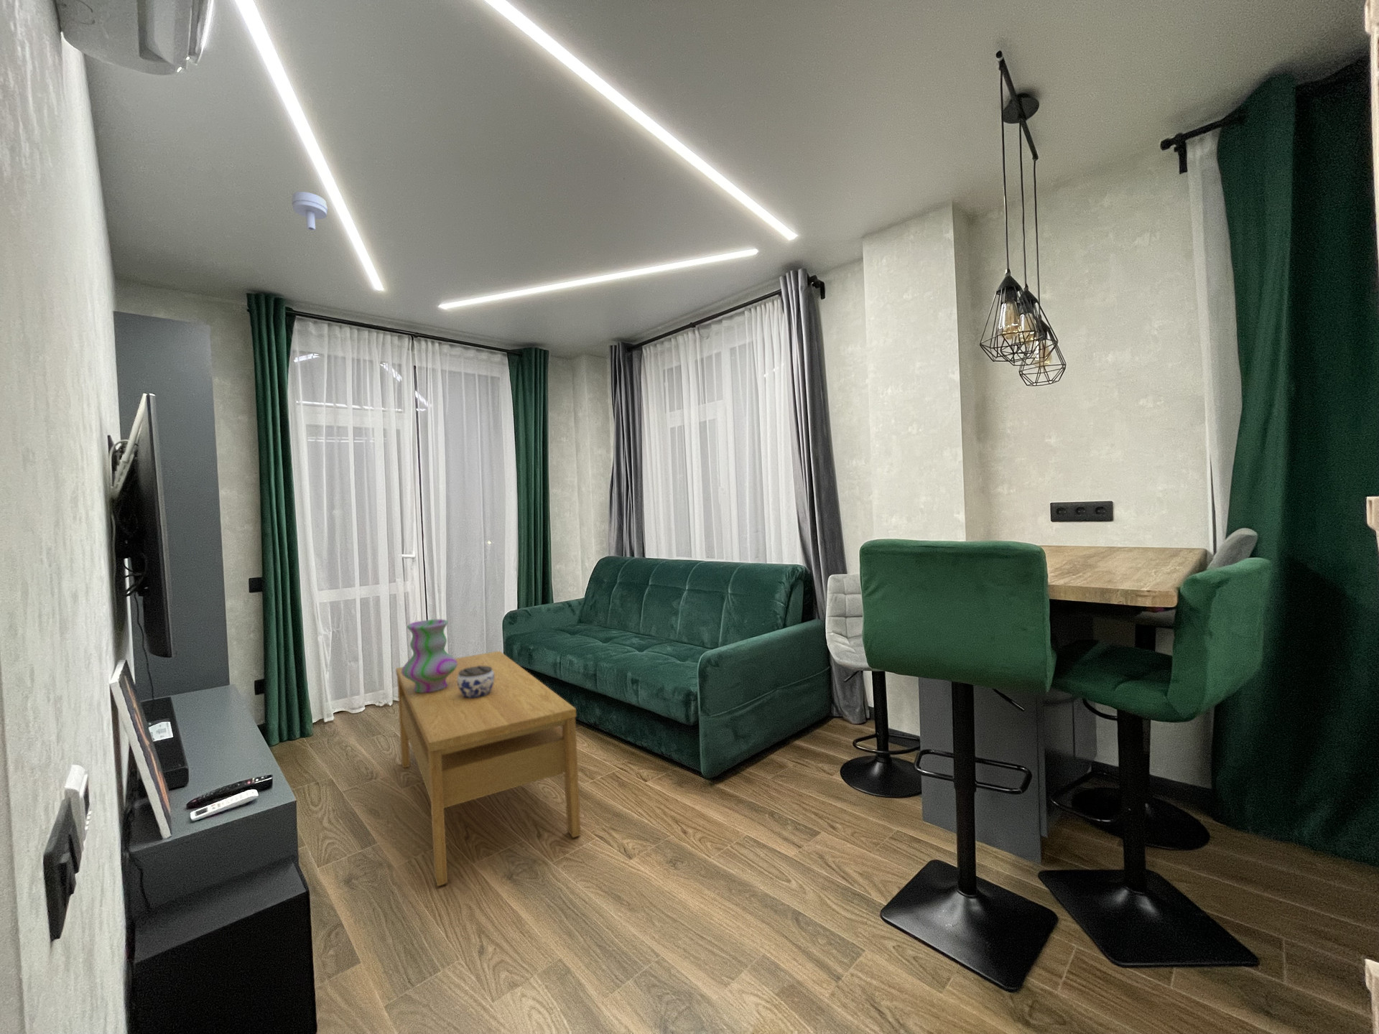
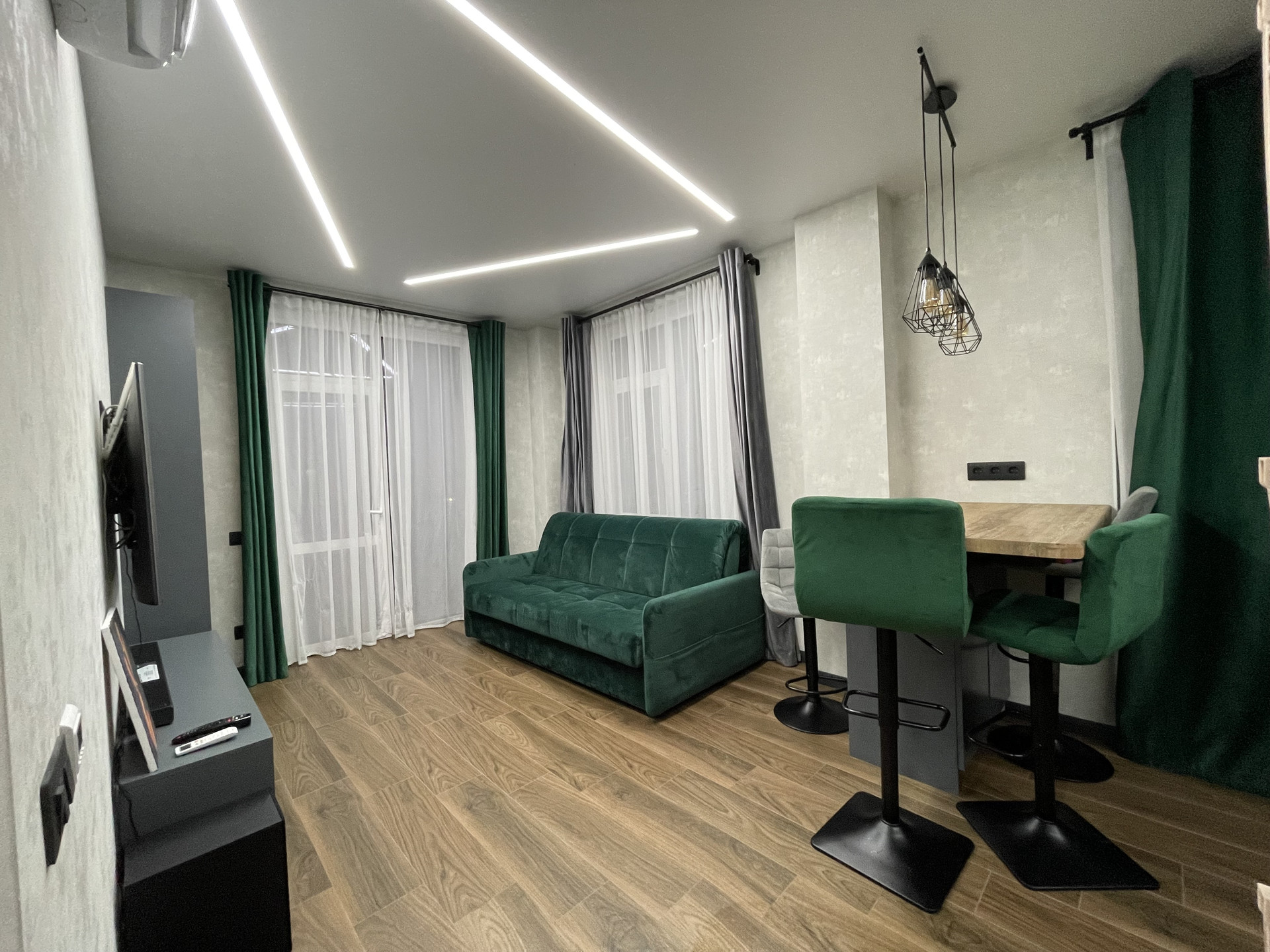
- vase [402,618,457,693]
- coffee table [395,651,582,887]
- jar [457,666,494,698]
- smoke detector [291,191,328,231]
